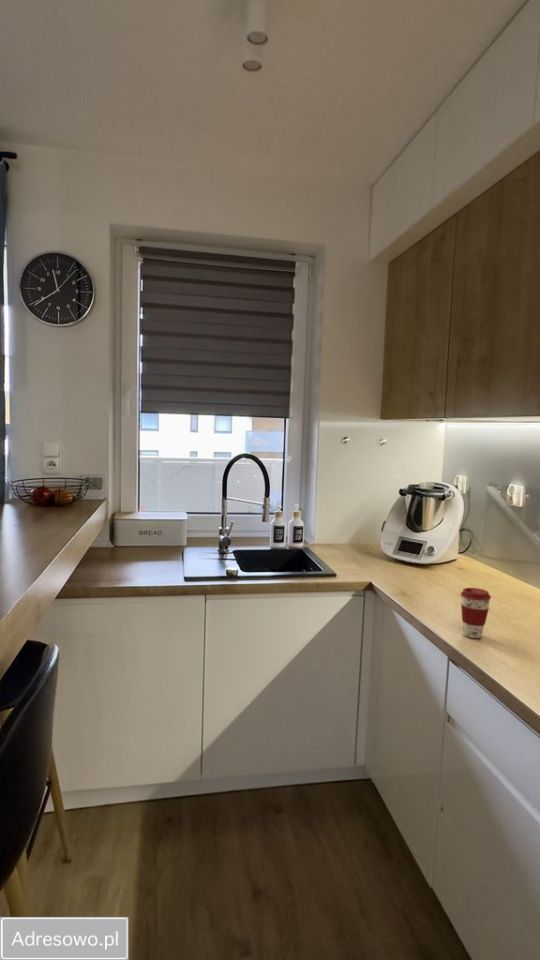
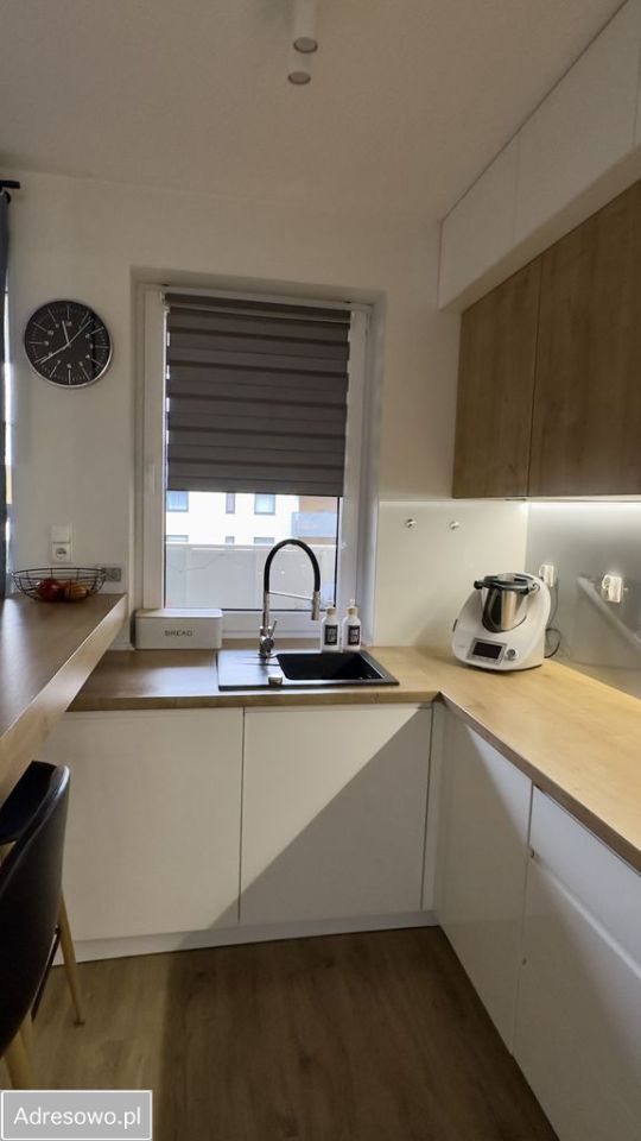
- coffee cup [459,587,492,639]
